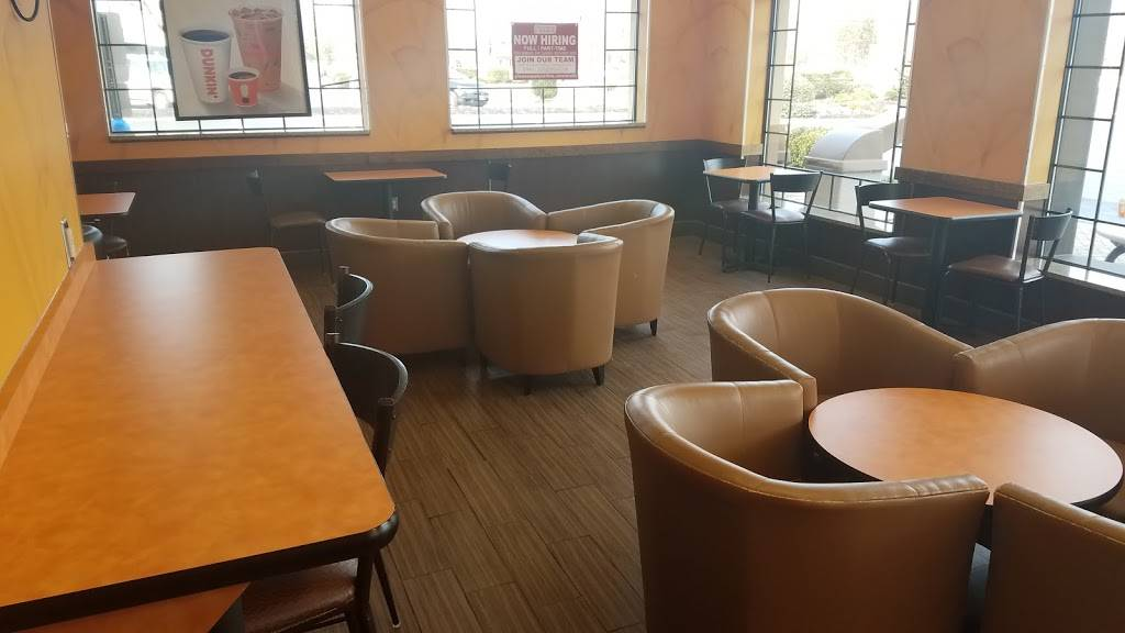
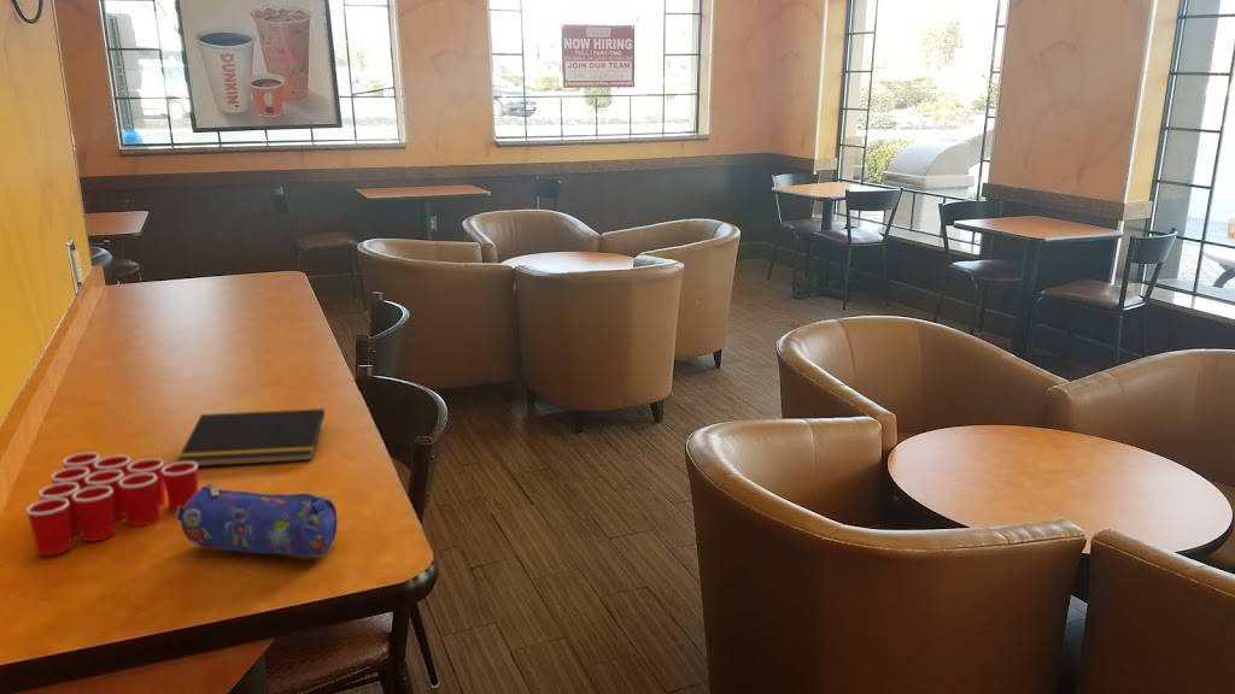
+ notepad [175,407,326,467]
+ pencil case [174,482,339,559]
+ cup [25,451,199,557]
